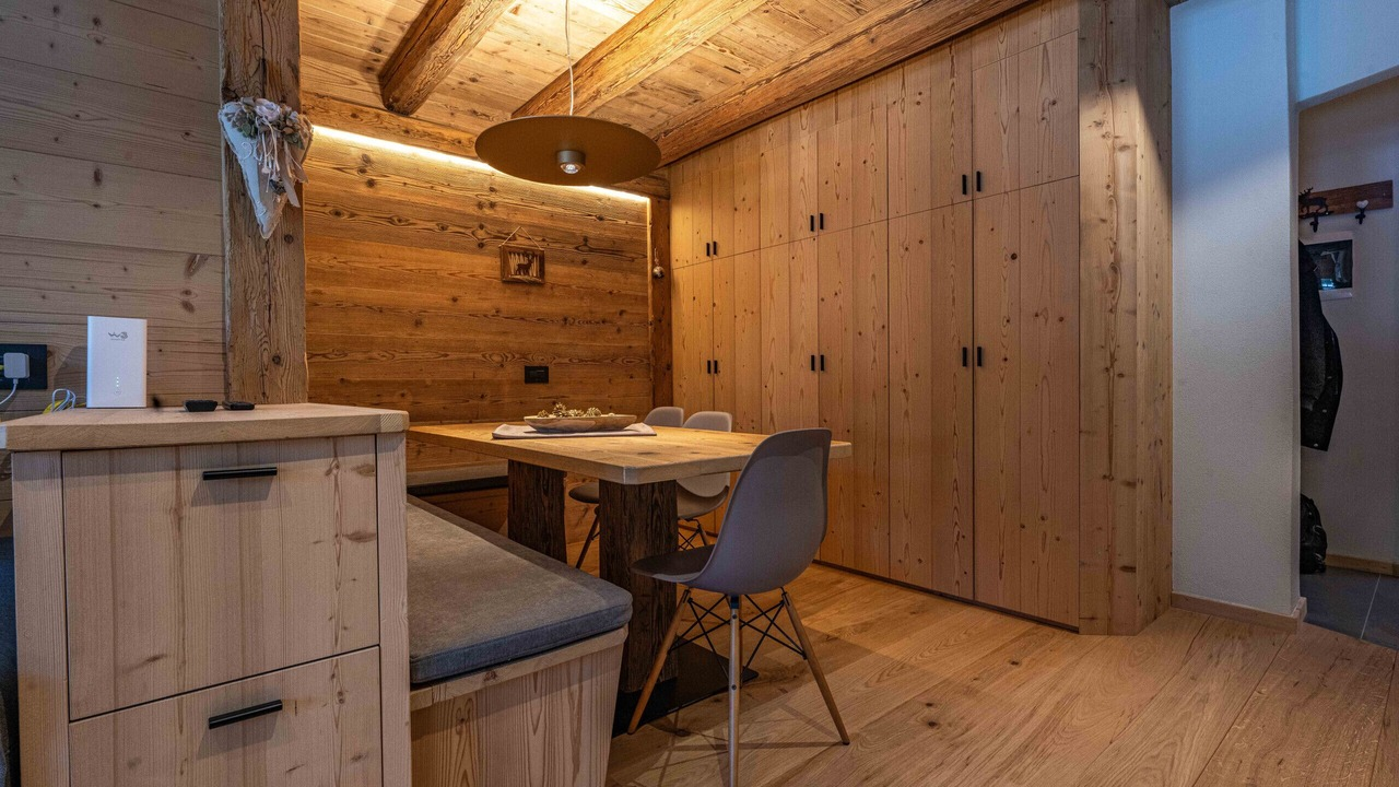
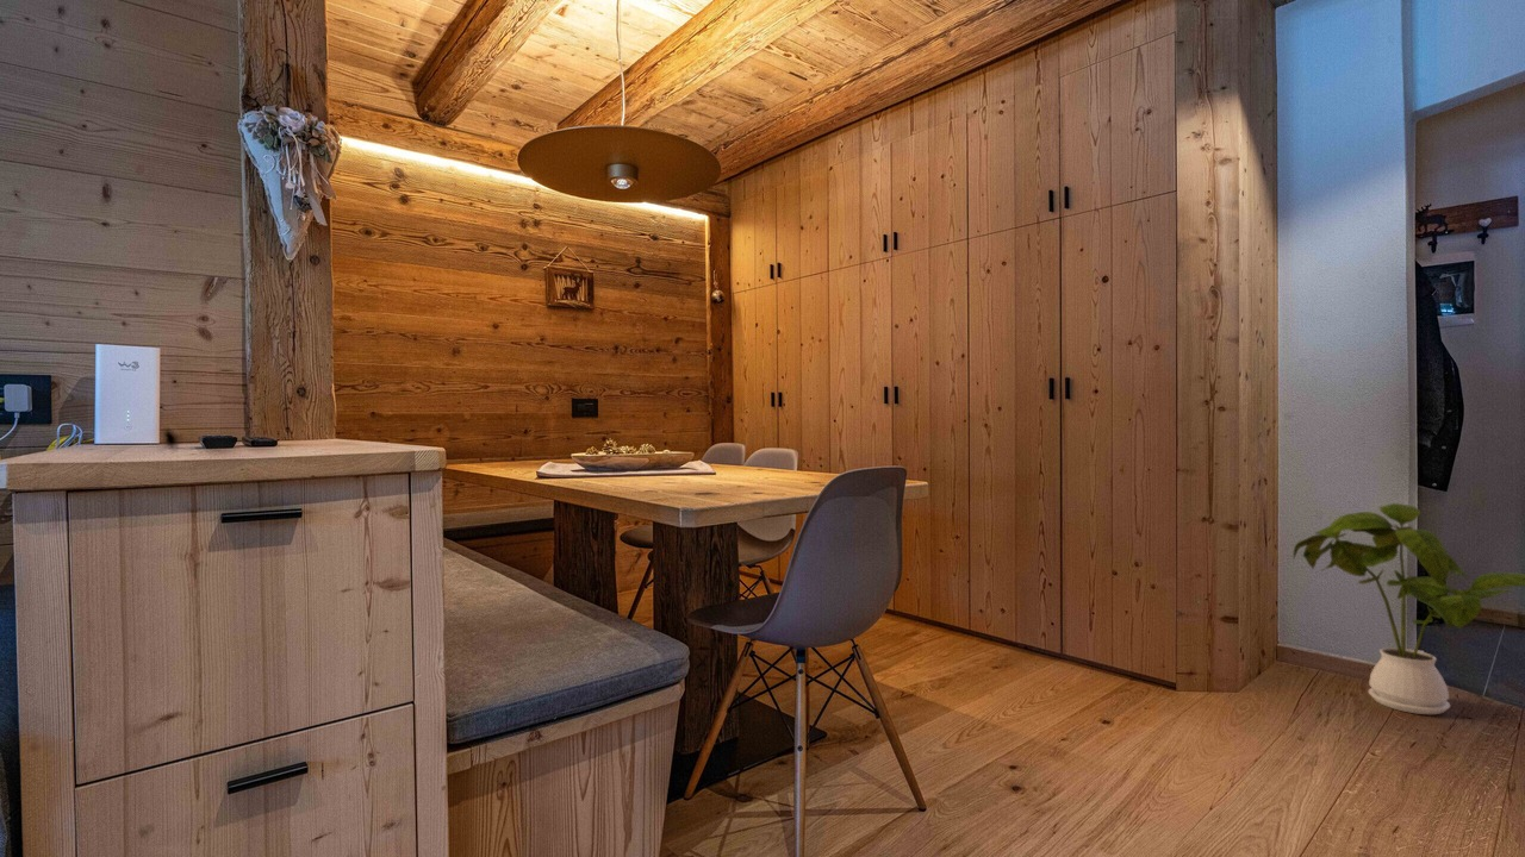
+ house plant [1291,502,1525,715]
